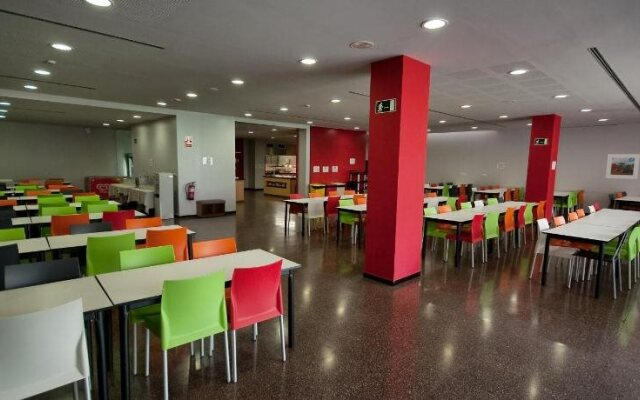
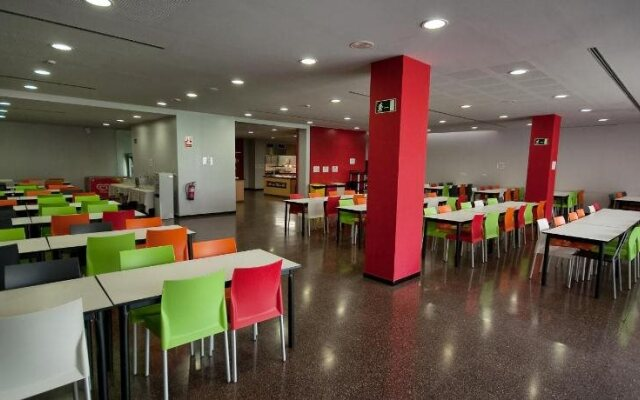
- bench [195,198,227,218]
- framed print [605,153,640,180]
